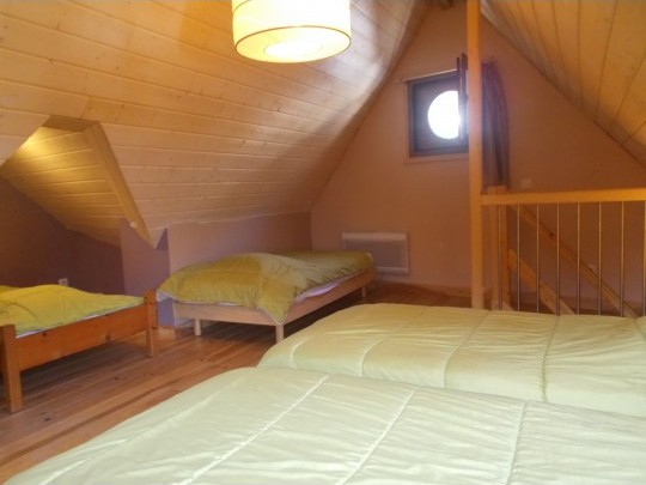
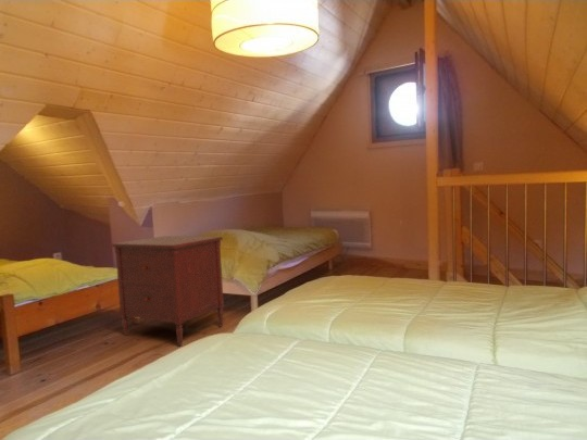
+ dresser [111,235,225,347]
